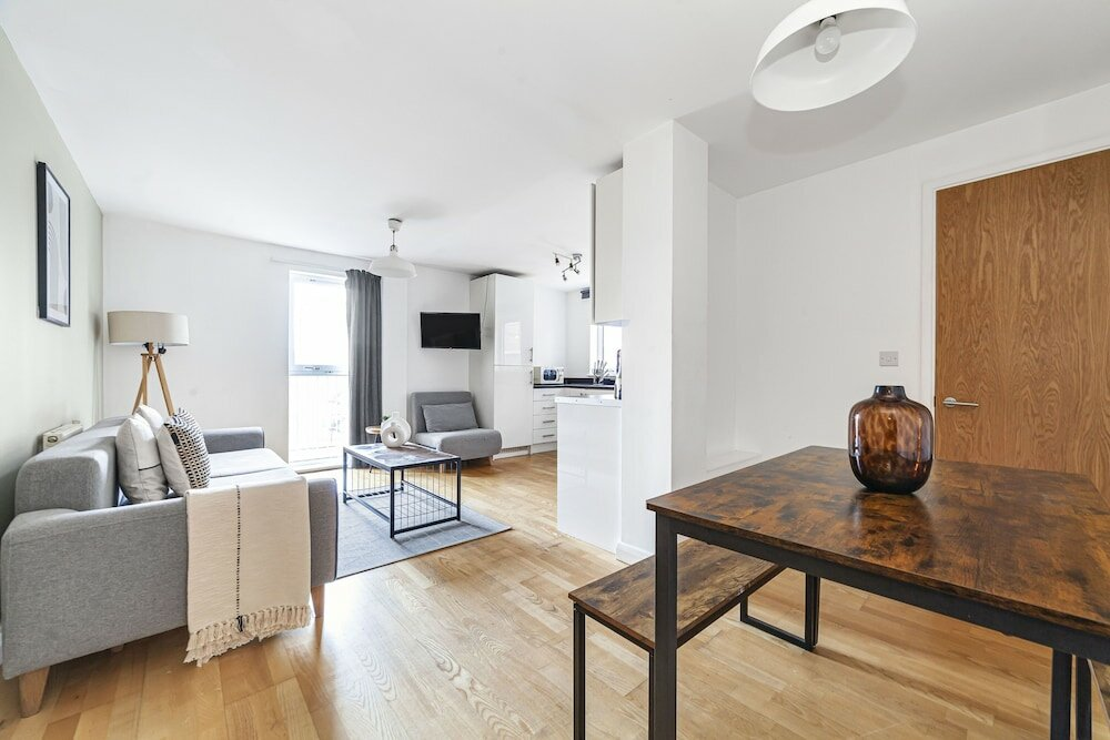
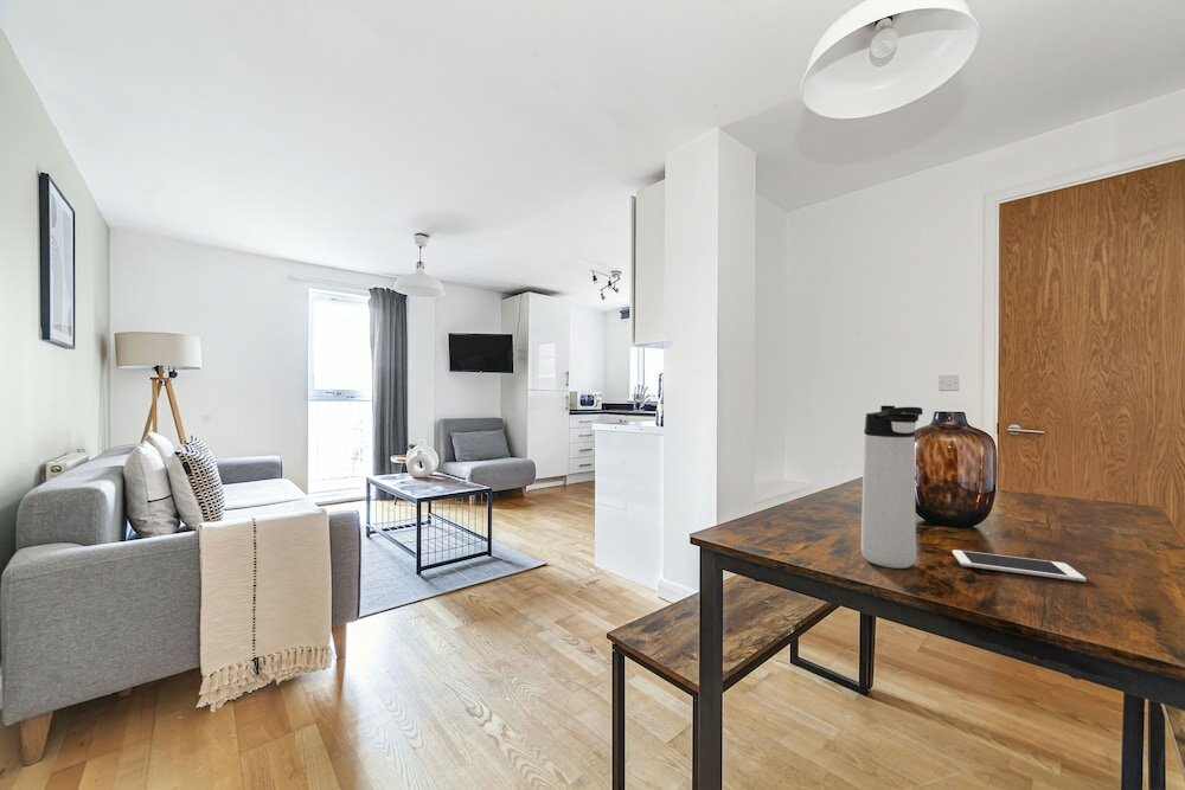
+ thermos bottle [860,405,924,570]
+ cell phone [952,548,1087,583]
